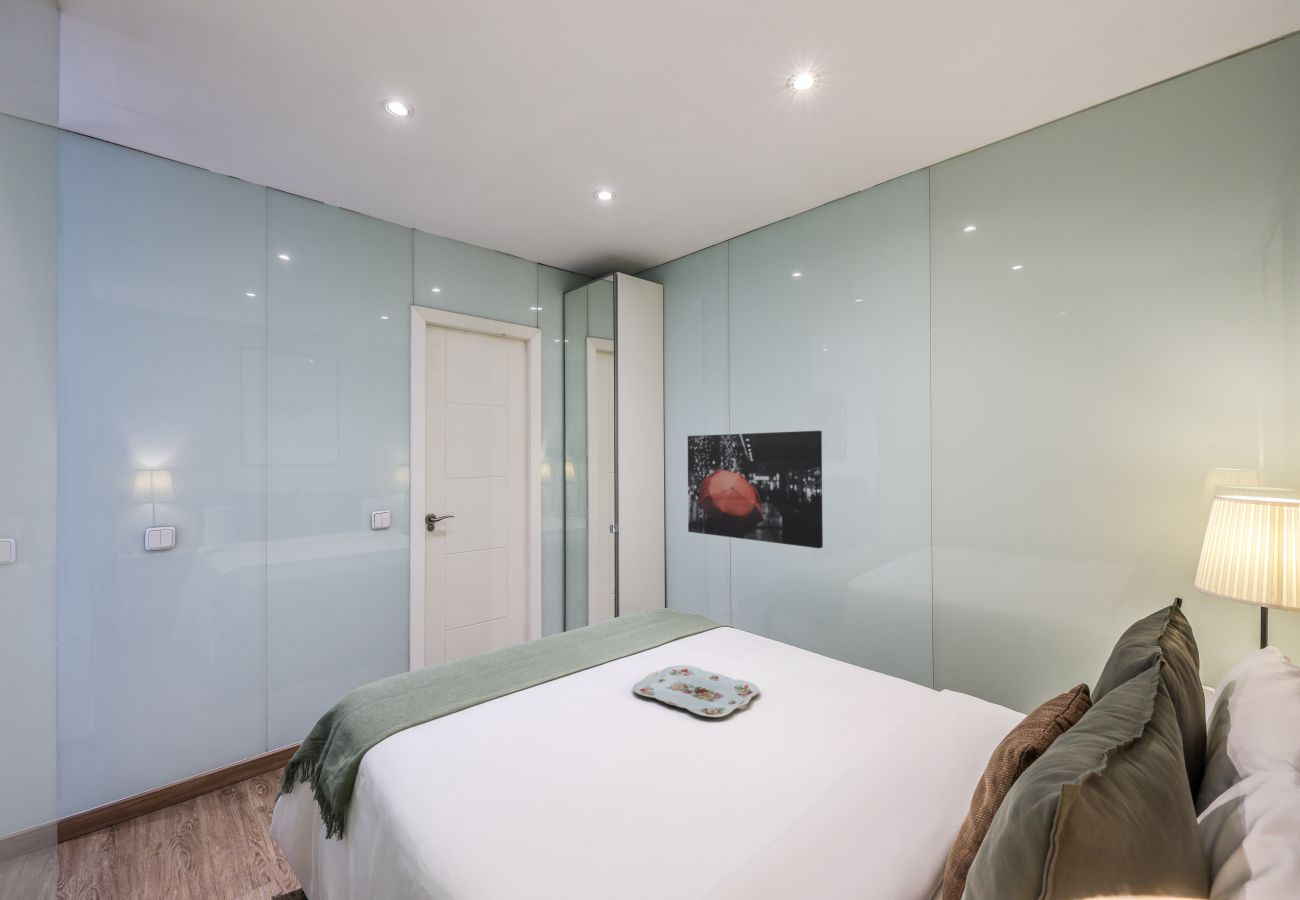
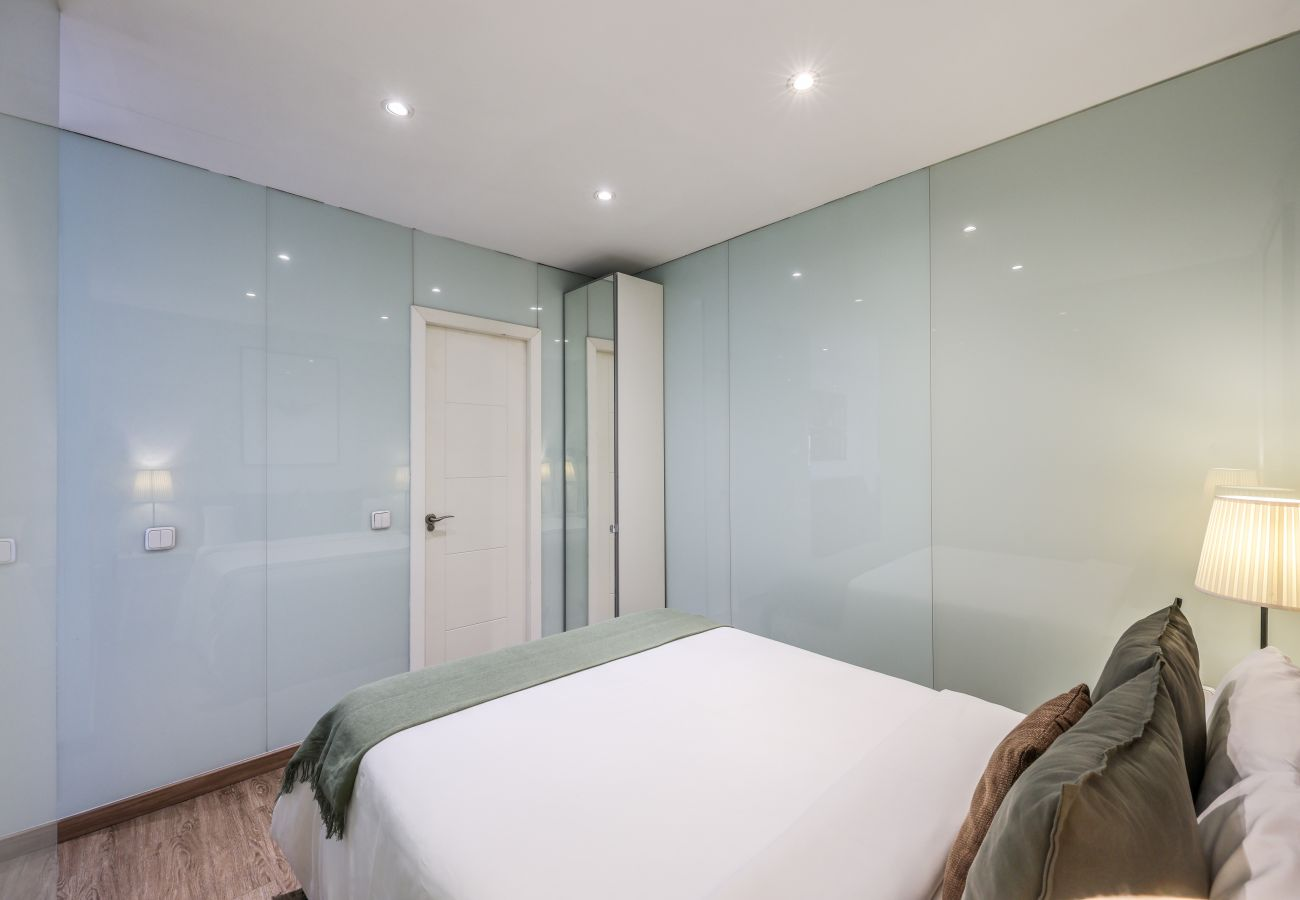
- wall art [687,430,824,549]
- serving tray [632,664,760,718]
